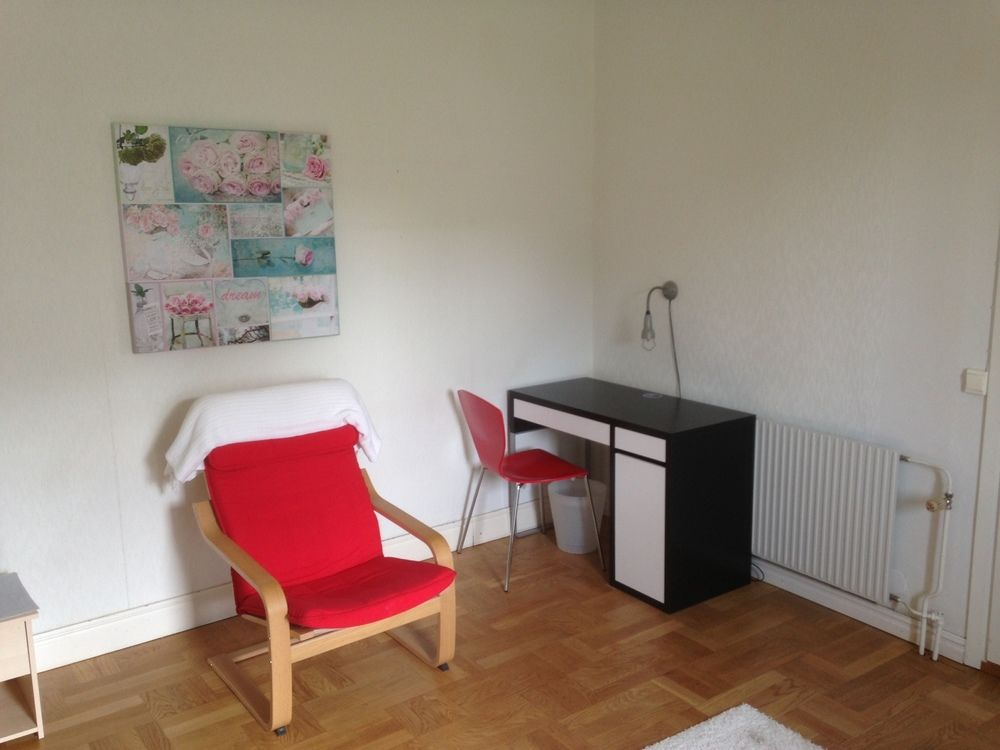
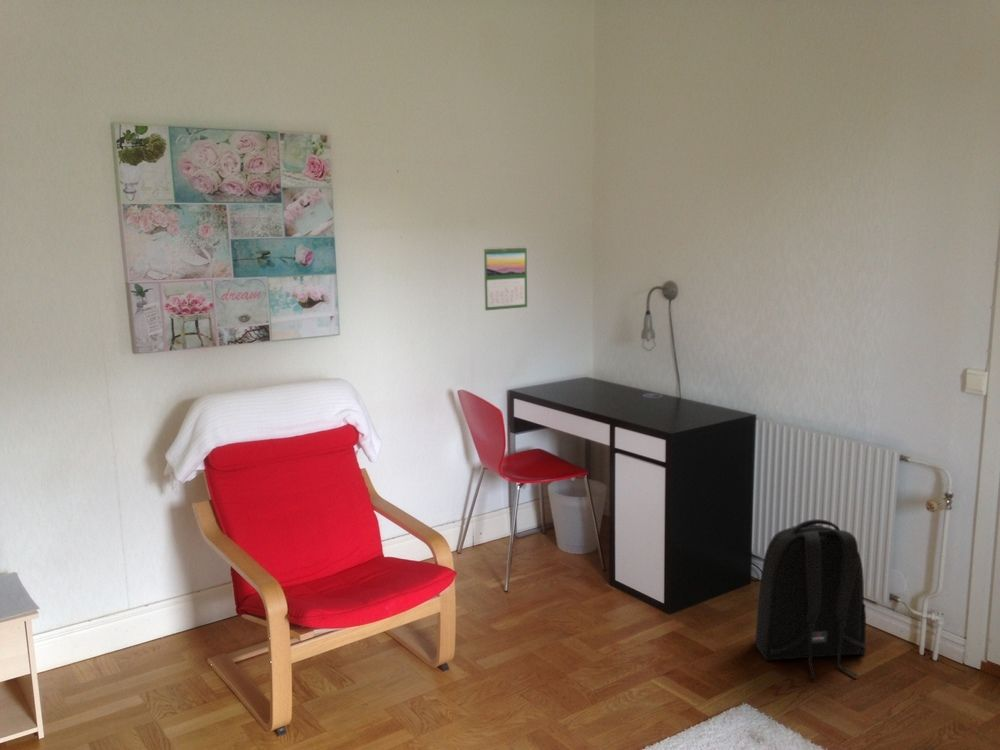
+ backpack [755,518,867,680]
+ calendar [483,244,528,311]
